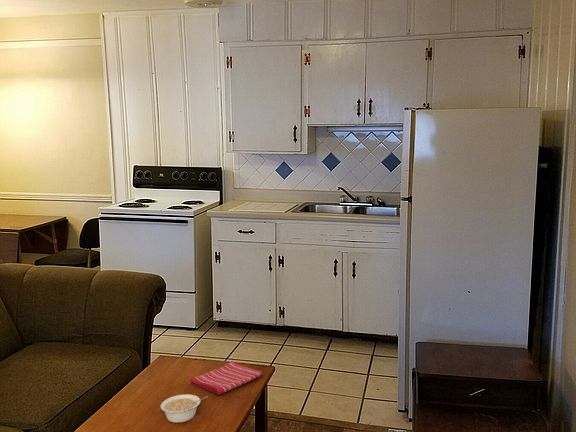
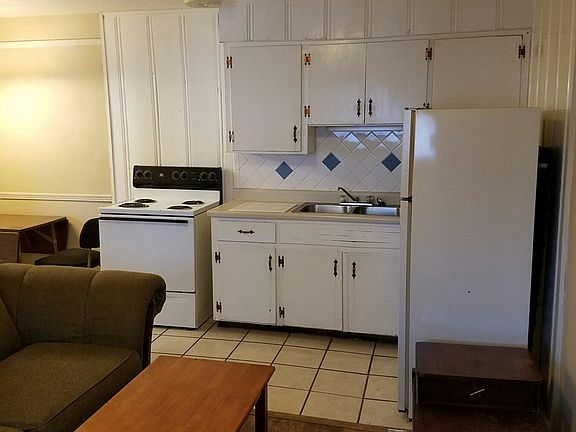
- dish towel [189,360,264,396]
- legume [160,393,209,424]
